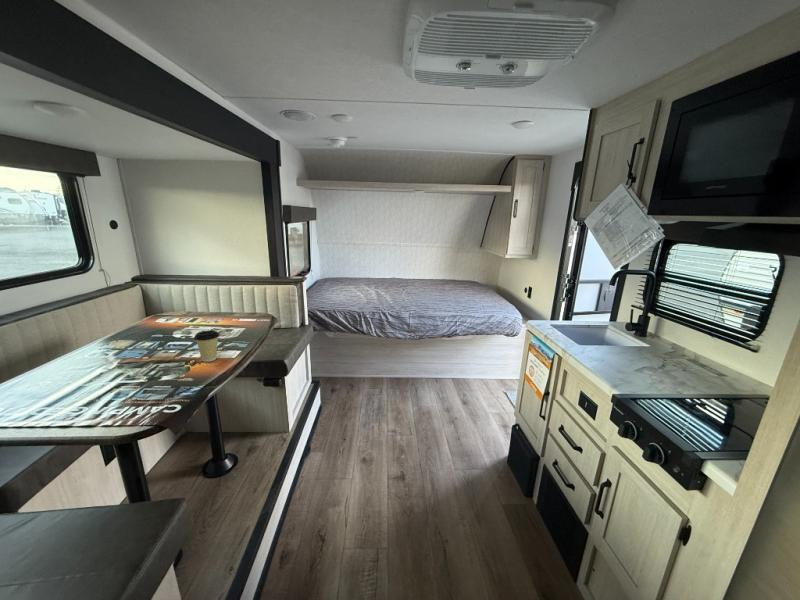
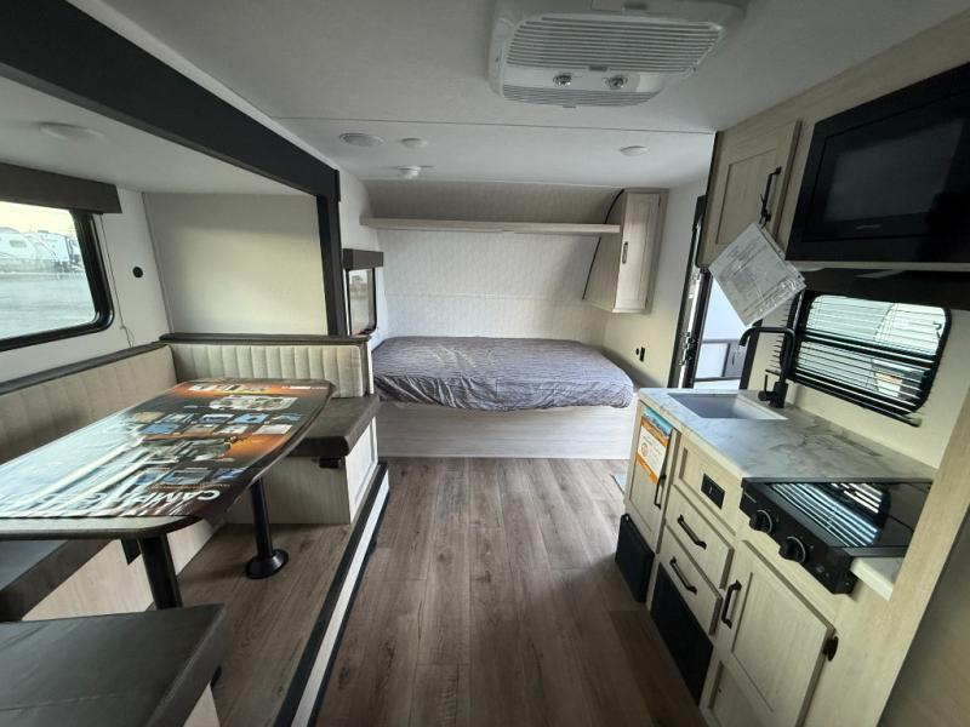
- coffee cup [193,329,220,363]
